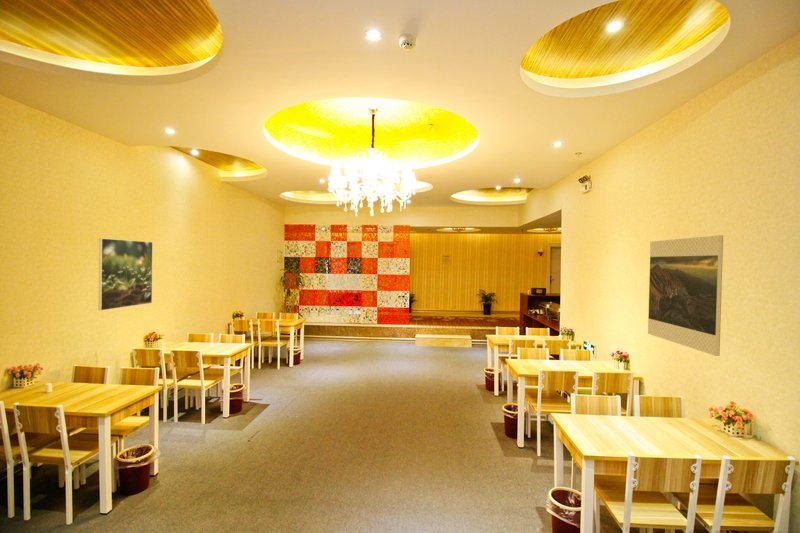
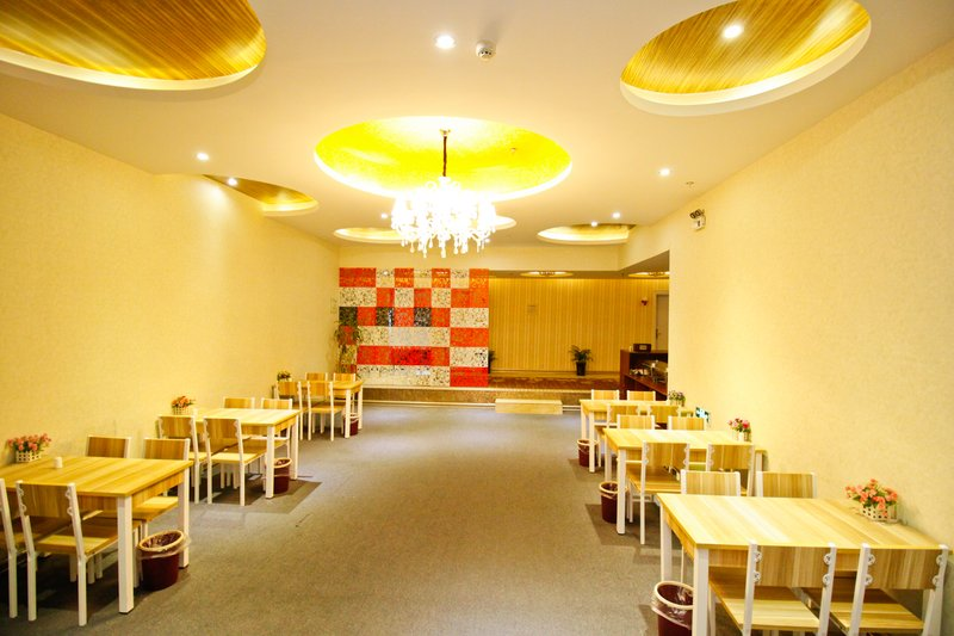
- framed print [647,234,724,357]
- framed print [98,237,154,312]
